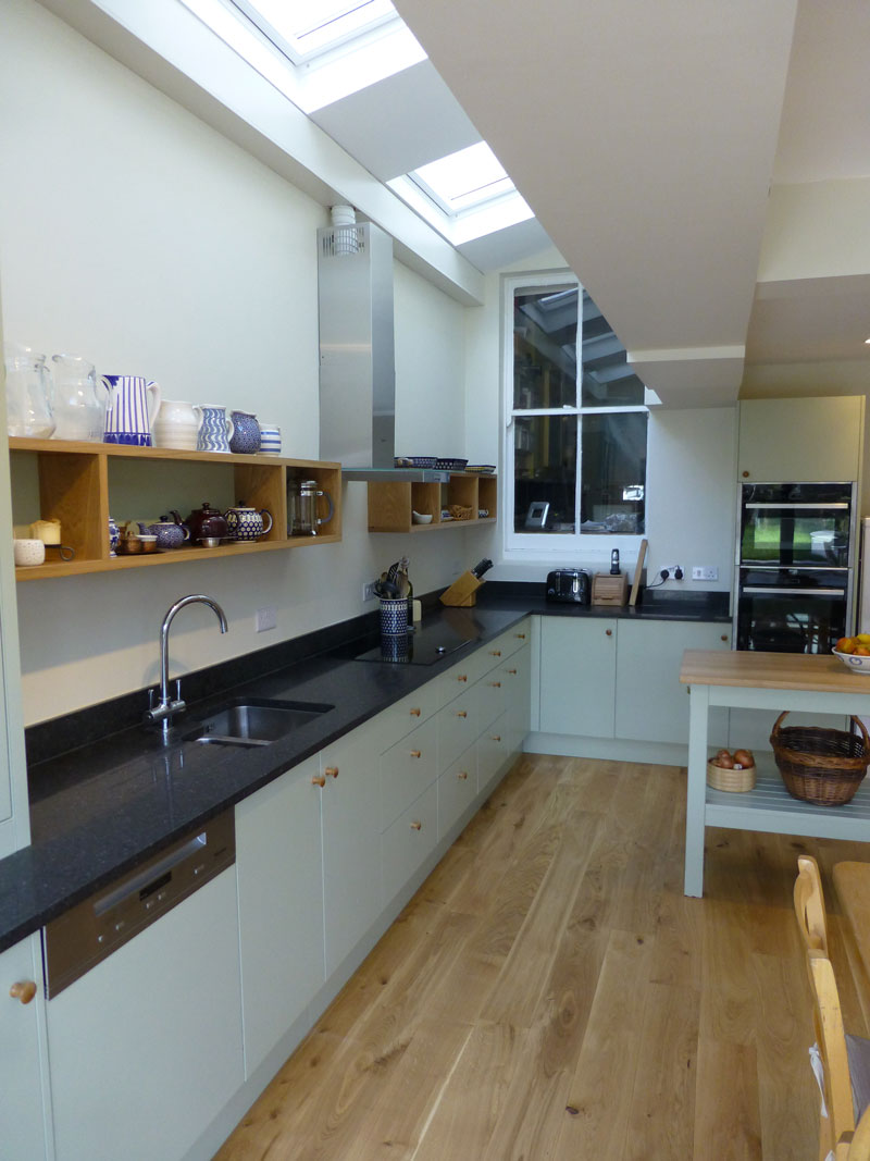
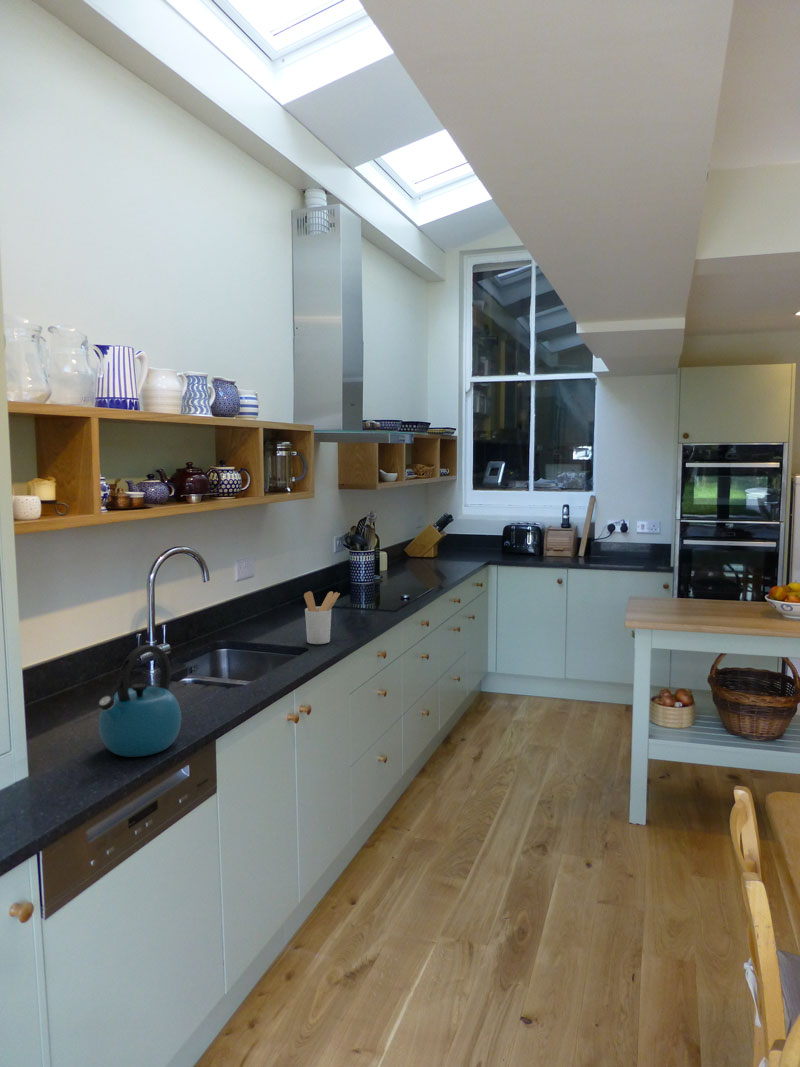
+ utensil holder [303,590,341,645]
+ kettle [97,644,182,758]
